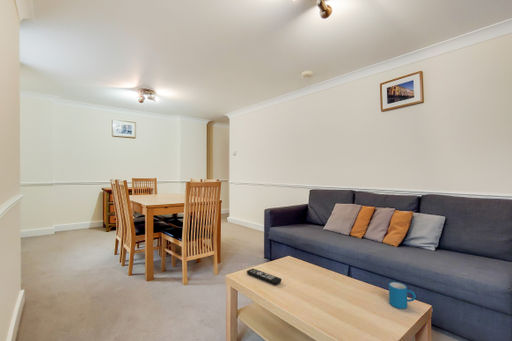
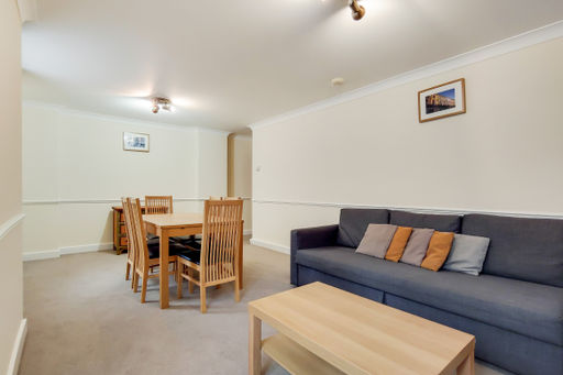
- mug [388,281,417,310]
- remote control [246,268,282,286]
